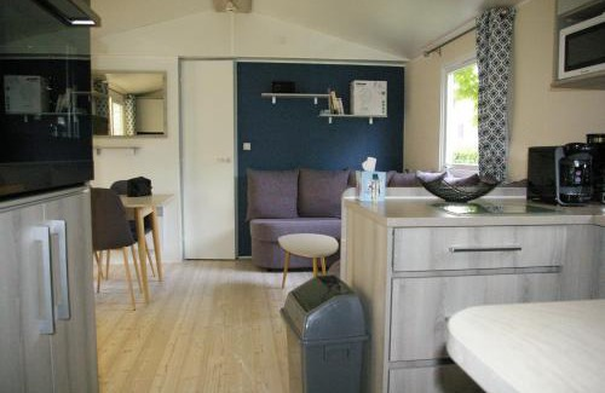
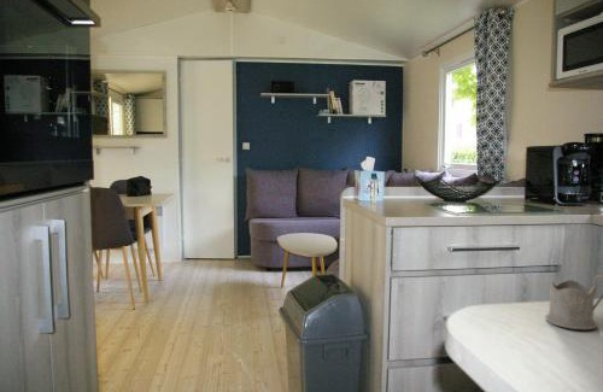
+ tea glass holder [544,274,603,330]
